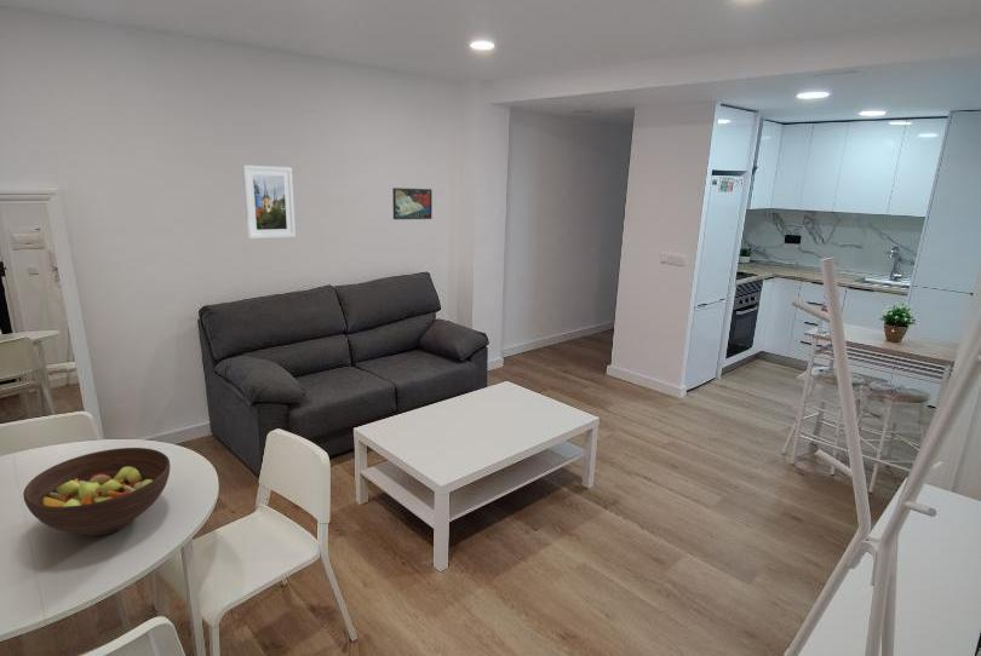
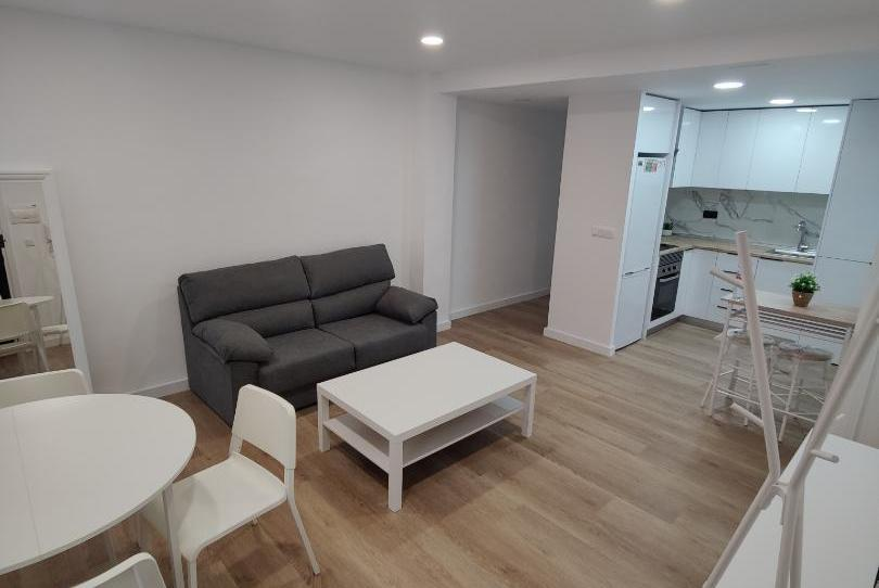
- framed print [241,163,297,240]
- fruit bowl [22,447,171,537]
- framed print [391,186,434,220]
